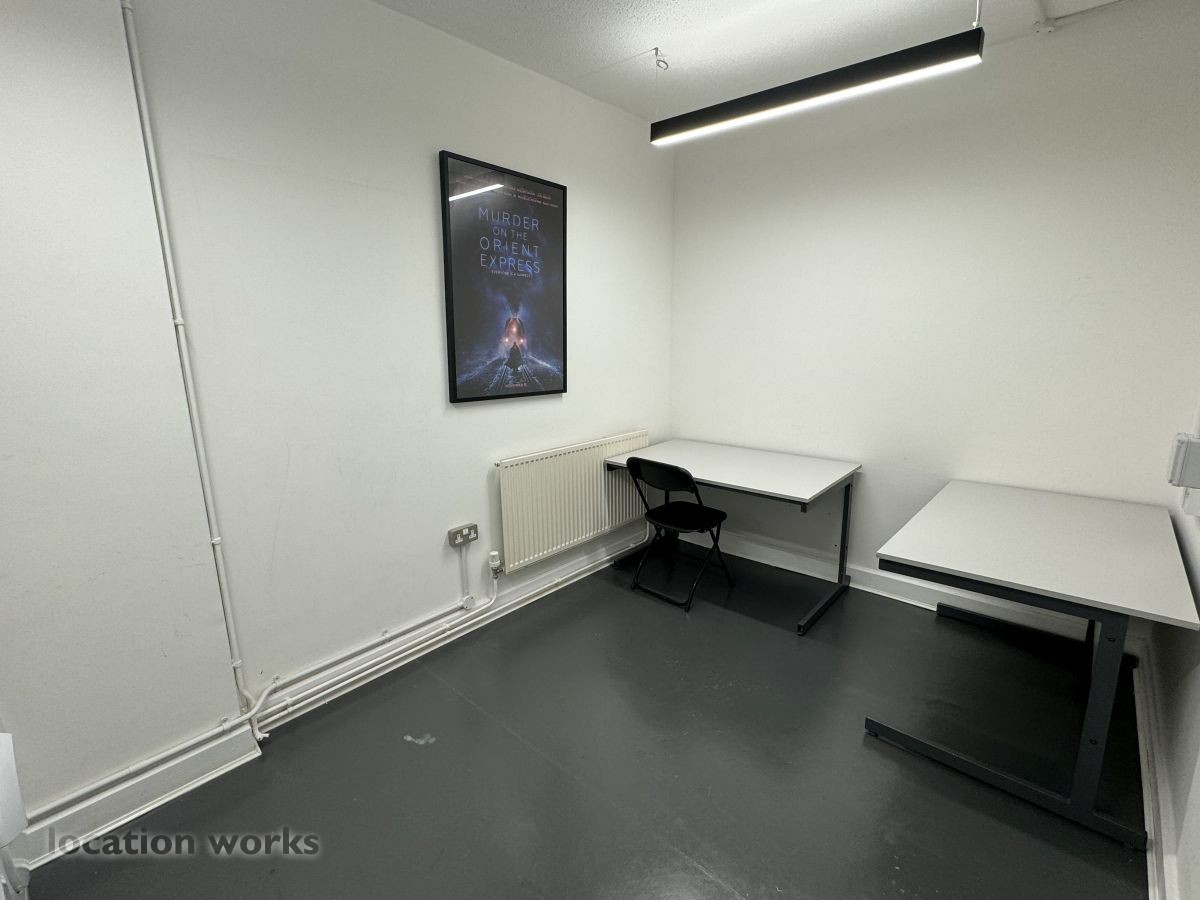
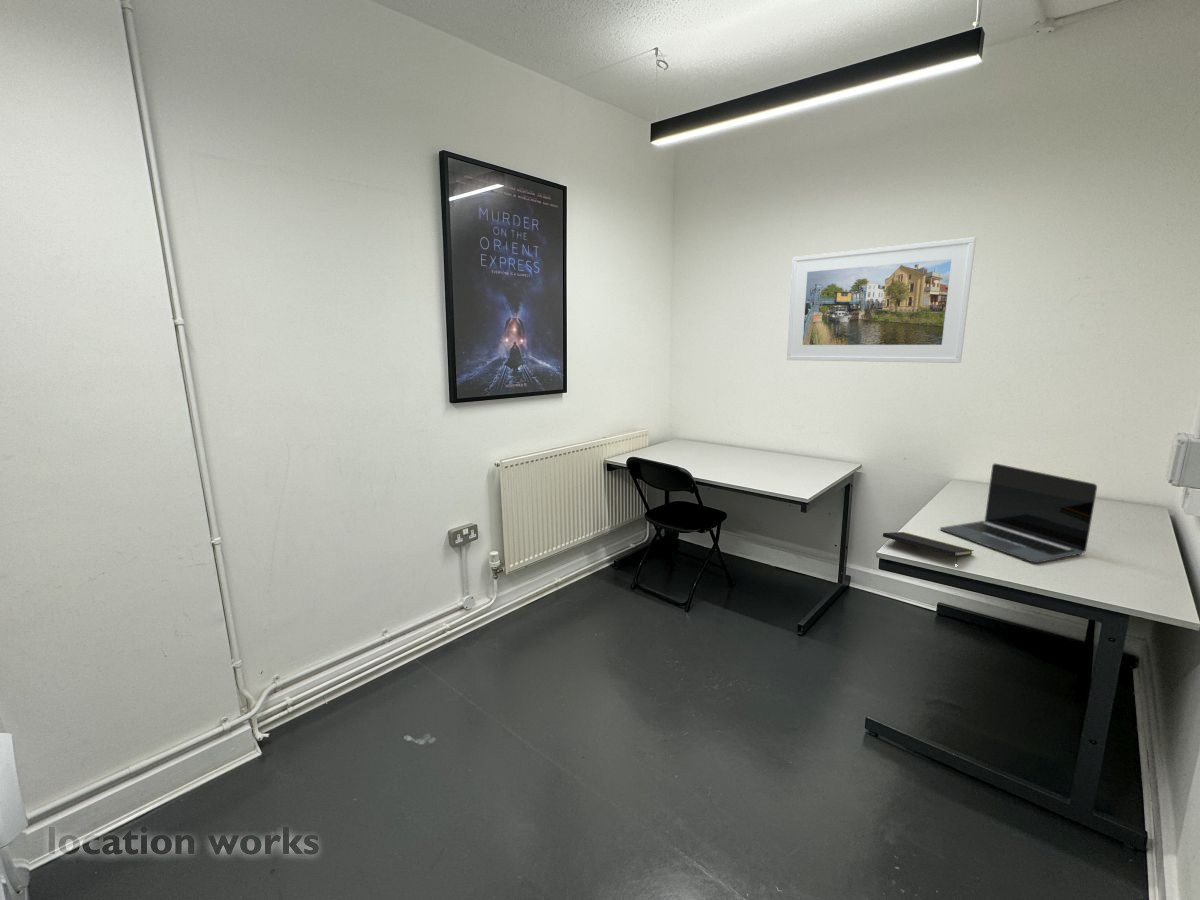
+ laptop [939,462,1098,564]
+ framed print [786,236,977,364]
+ notepad [882,531,975,563]
